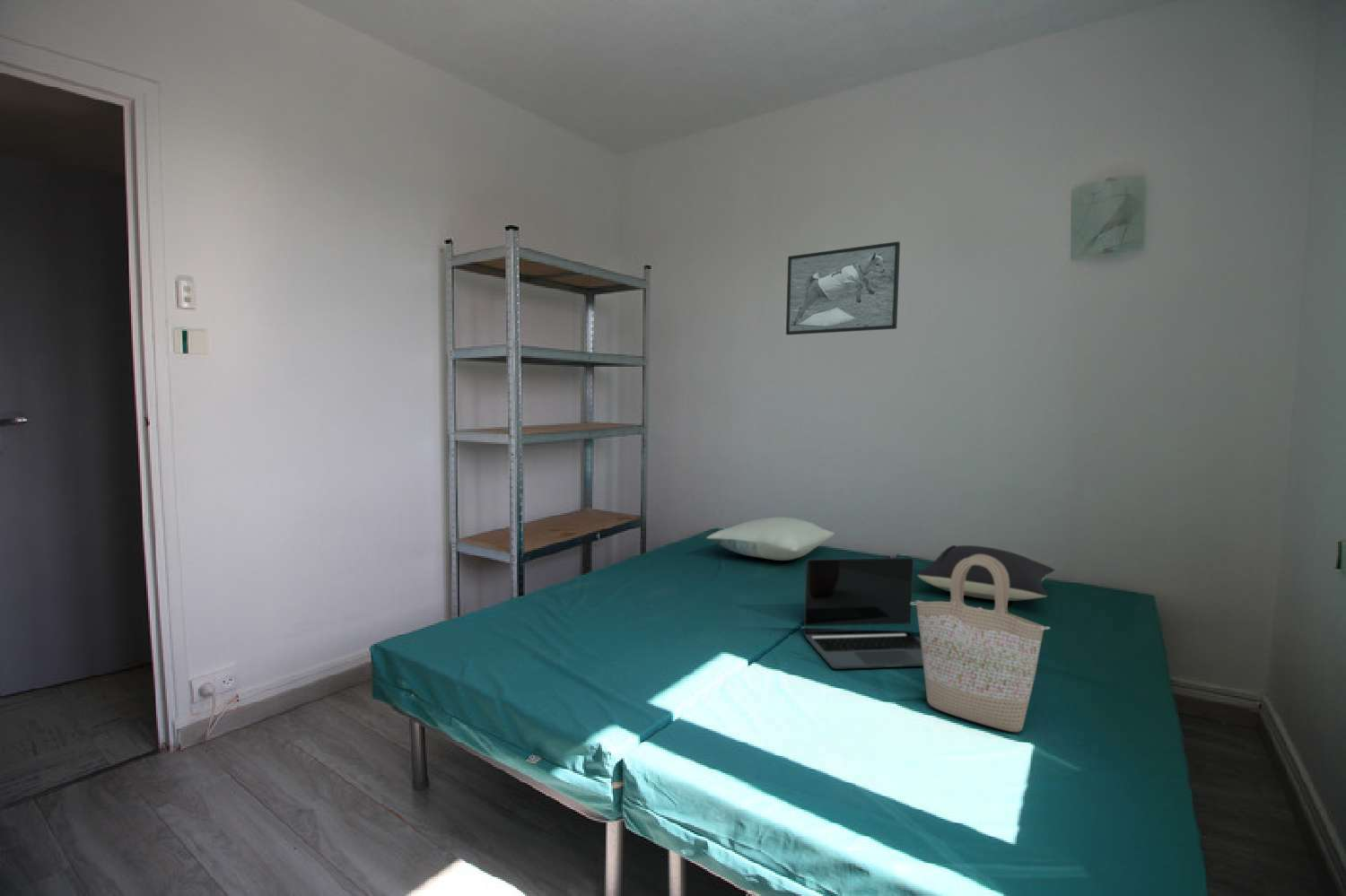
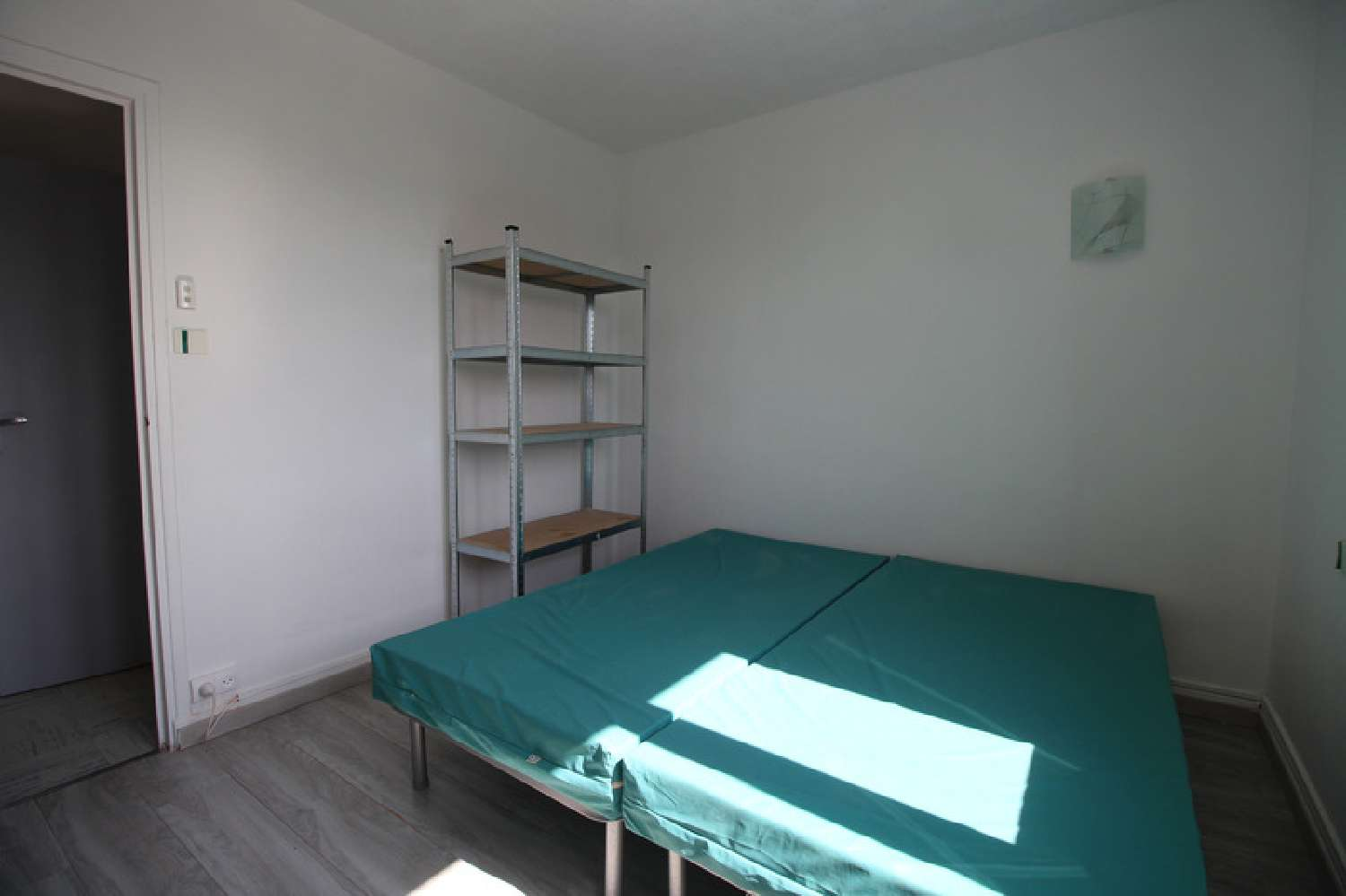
- laptop [803,557,923,670]
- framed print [785,240,901,335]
- shopping bag [911,554,1051,733]
- pillow [917,544,1055,602]
- pillow [705,516,835,561]
